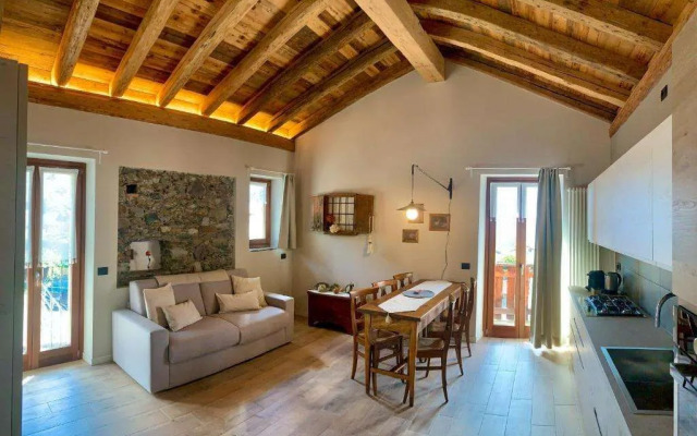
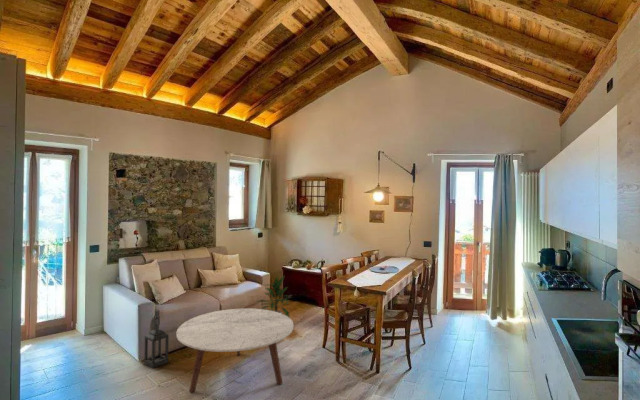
+ coffee table [175,308,294,393]
+ indoor plant [255,274,293,318]
+ lantern [143,308,170,369]
